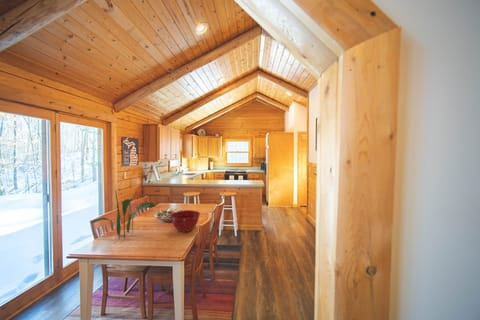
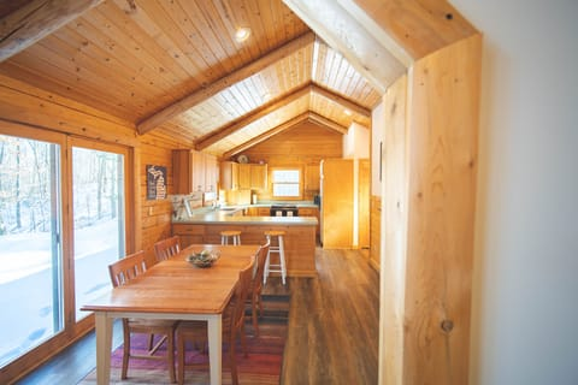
- plant [91,189,157,241]
- mixing bowl [169,209,201,233]
